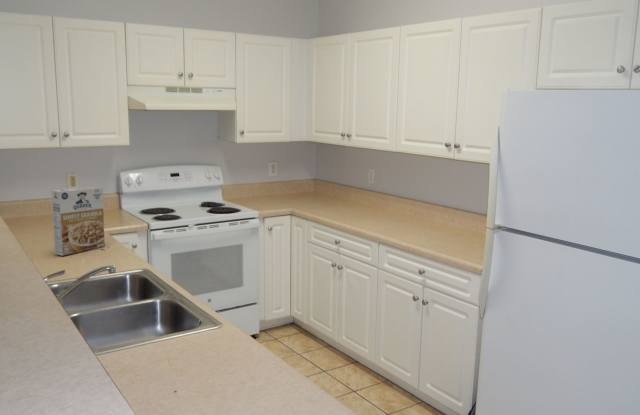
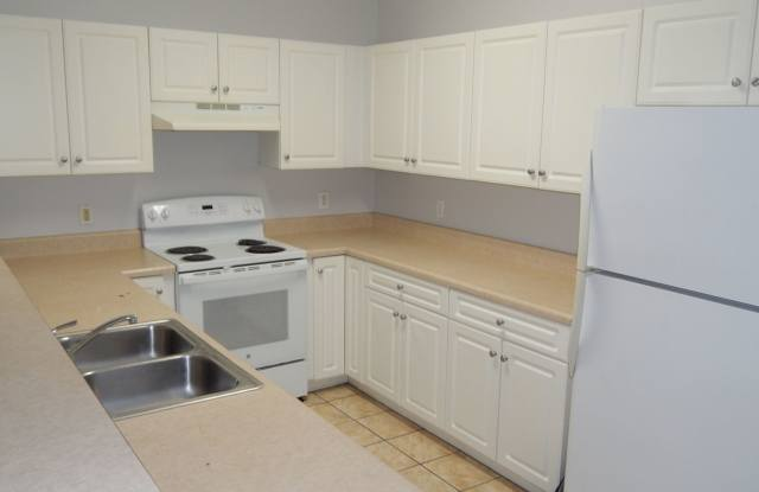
- cereal box [51,186,106,257]
